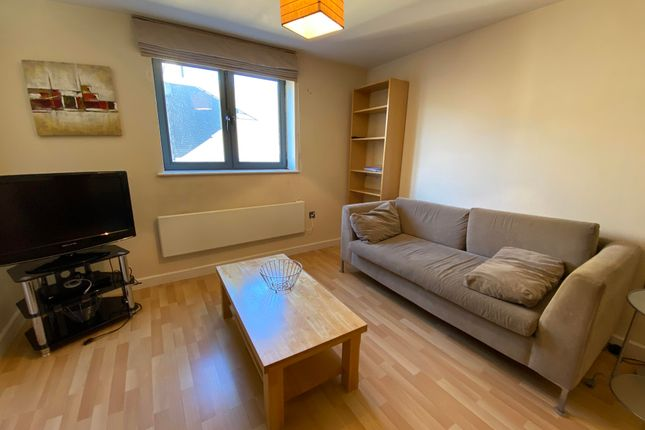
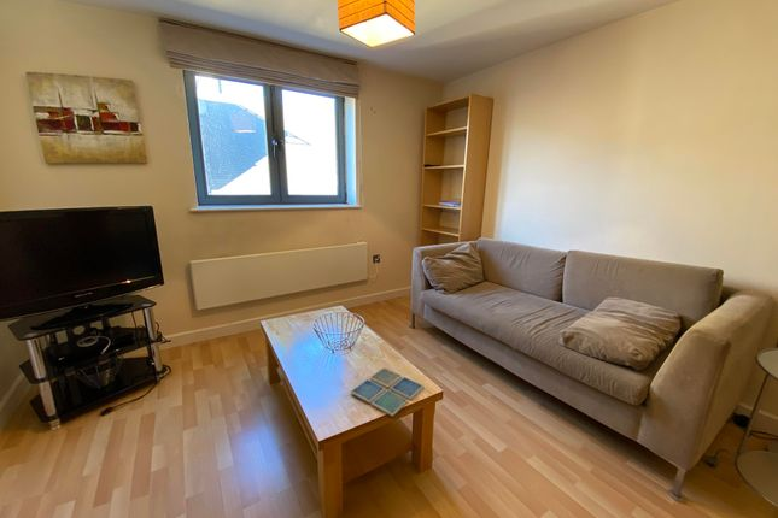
+ drink coaster [350,366,426,418]
